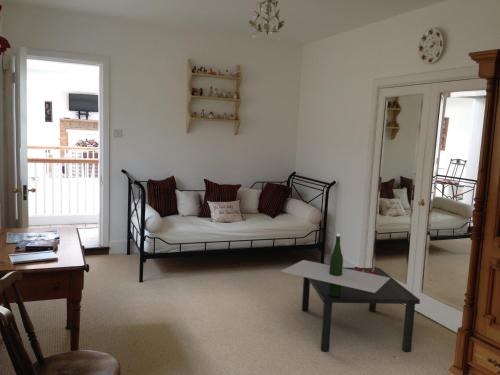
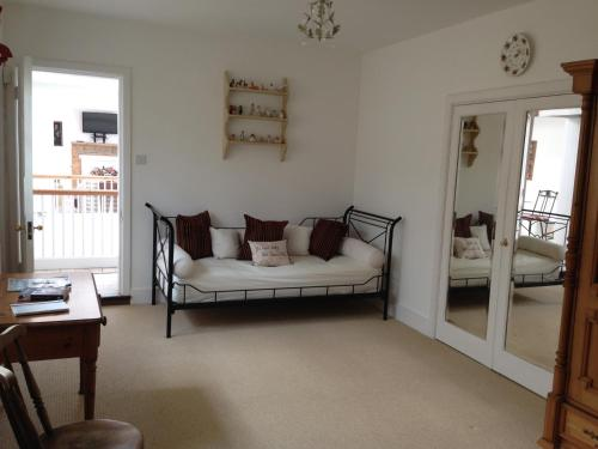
- coffee table [280,232,421,353]
